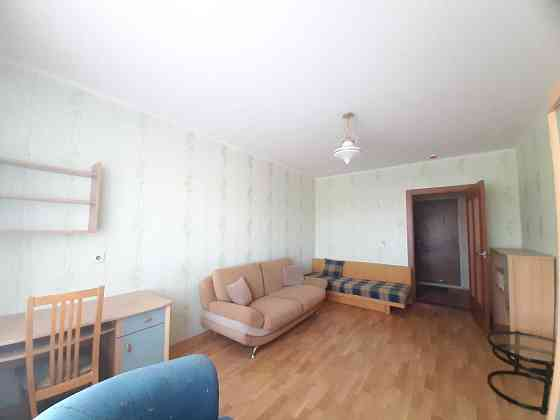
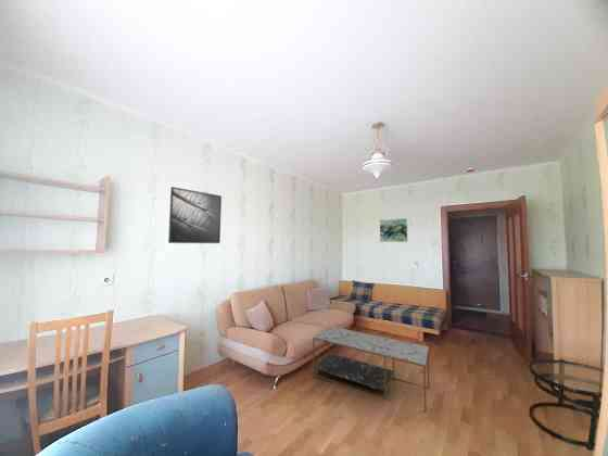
+ wall art [379,217,408,243]
+ coffee table [312,325,431,413]
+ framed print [167,186,223,244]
